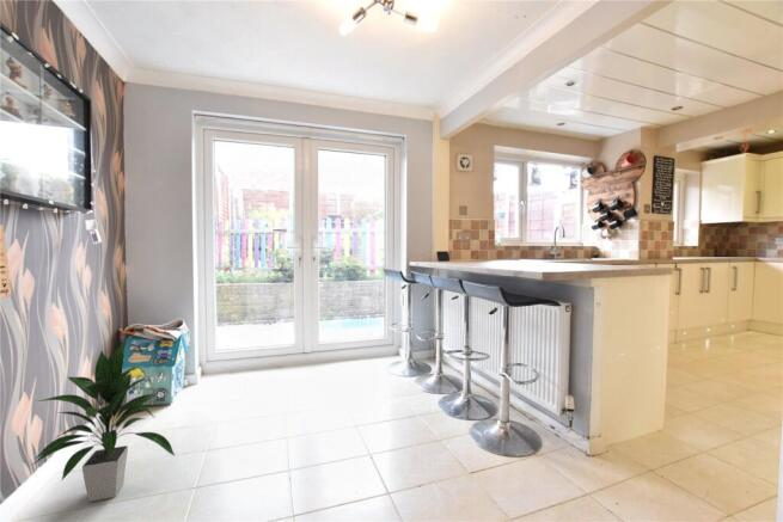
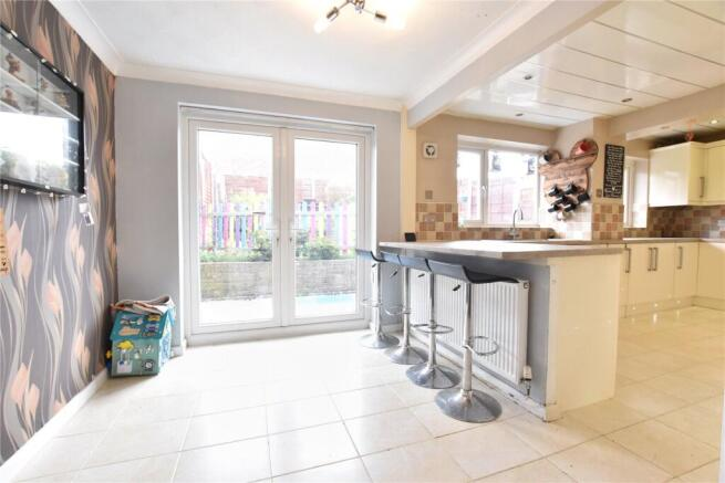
- indoor plant [30,343,176,503]
